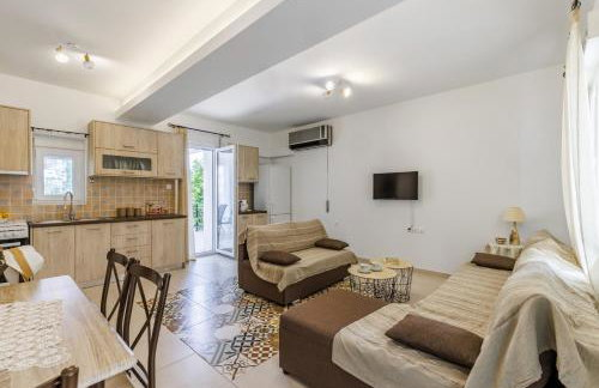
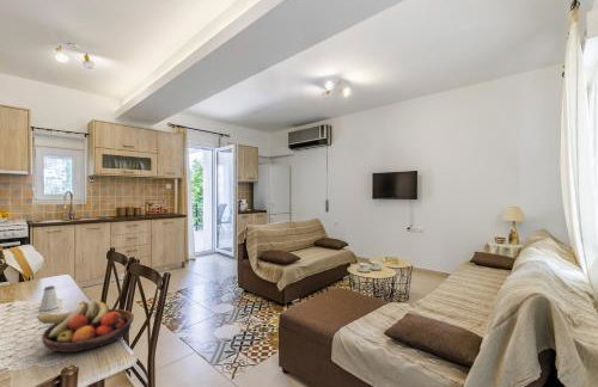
+ fruit bowl [36,300,135,354]
+ saltshaker [38,284,61,312]
